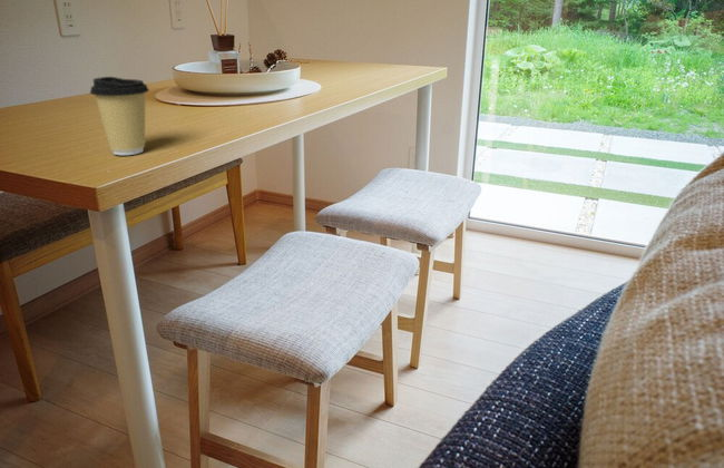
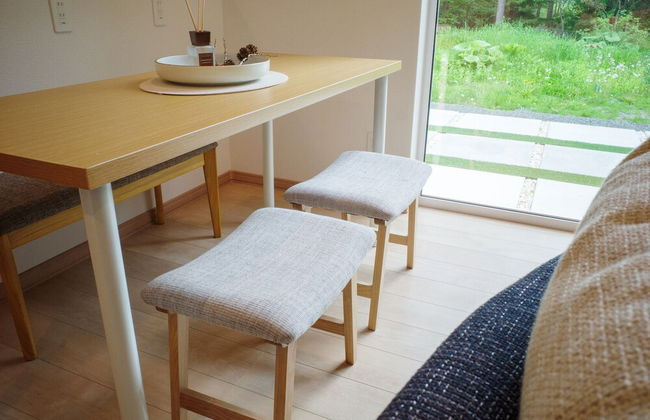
- coffee cup [89,76,150,156]
